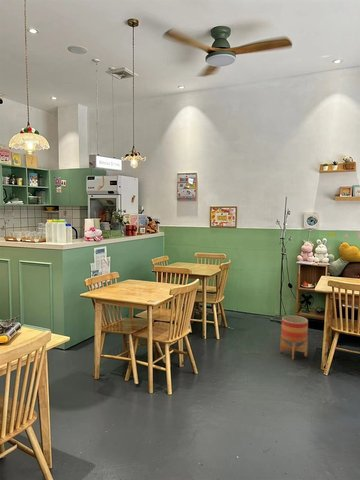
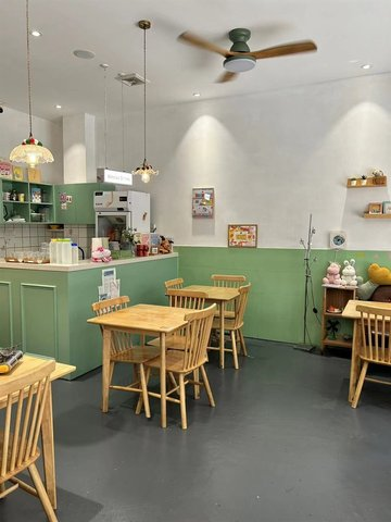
- planter [279,315,309,360]
